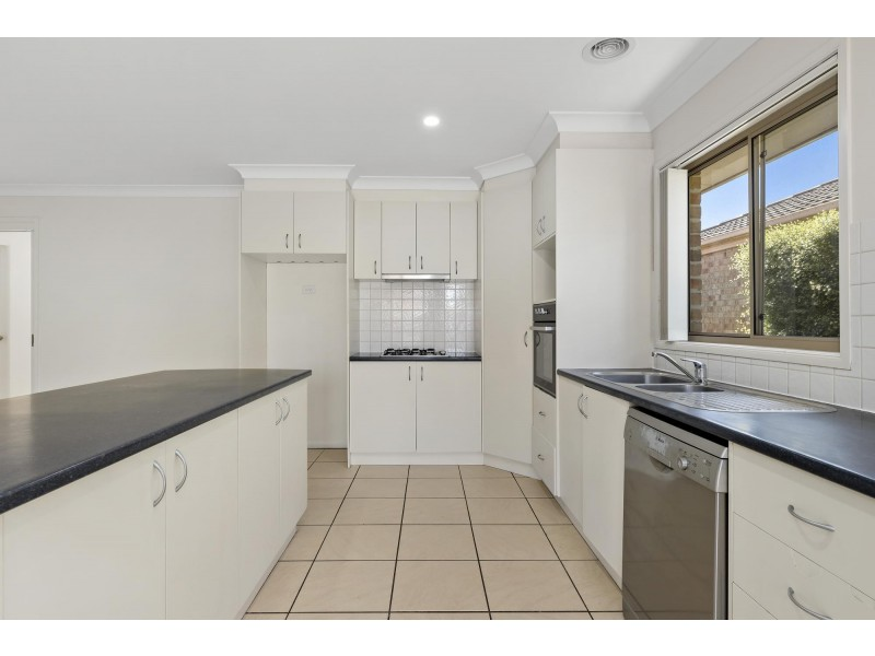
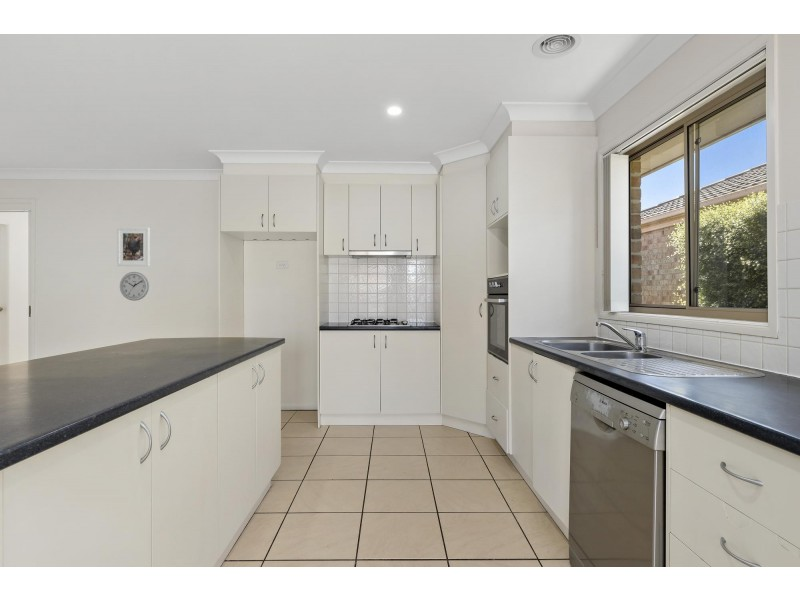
+ wall clock [119,271,150,302]
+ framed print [116,227,151,267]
